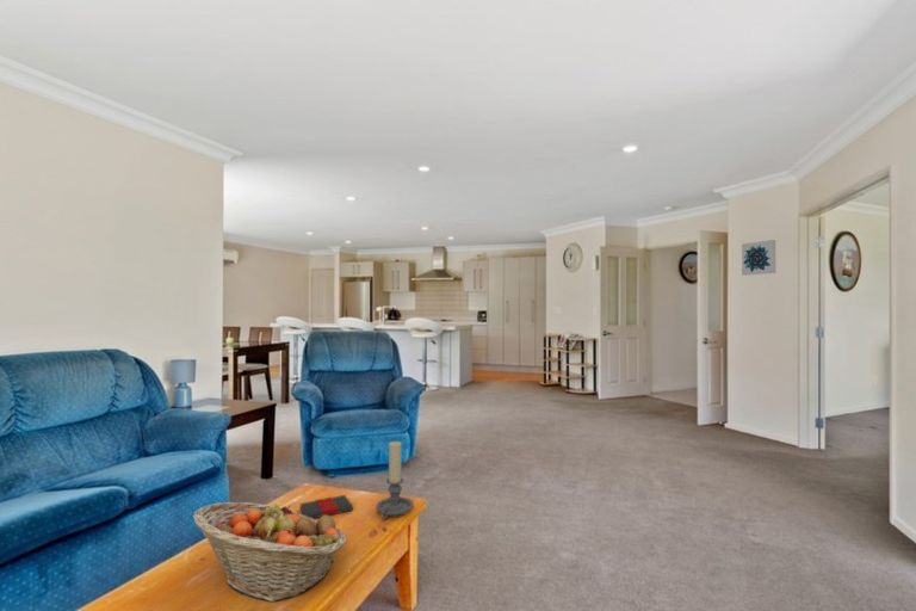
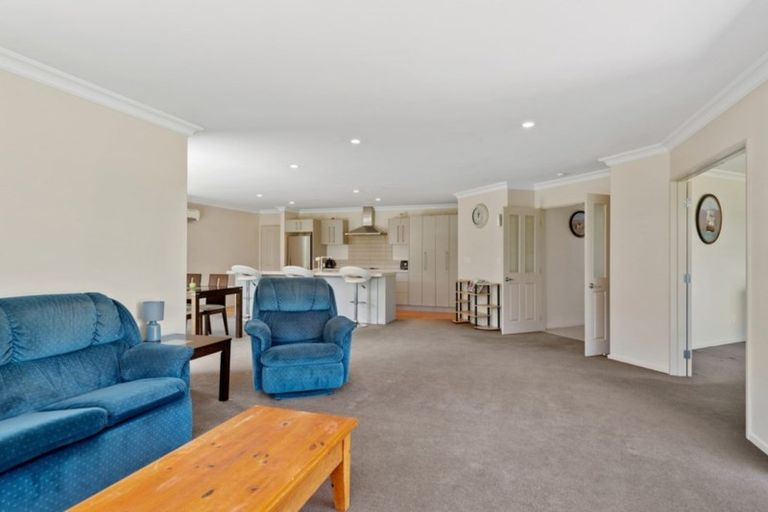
- candle holder [375,440,415,521]
- book [298,494,354,519]
- wall art [741,239,776,277]
- fruit basket [192,501,348,603]
